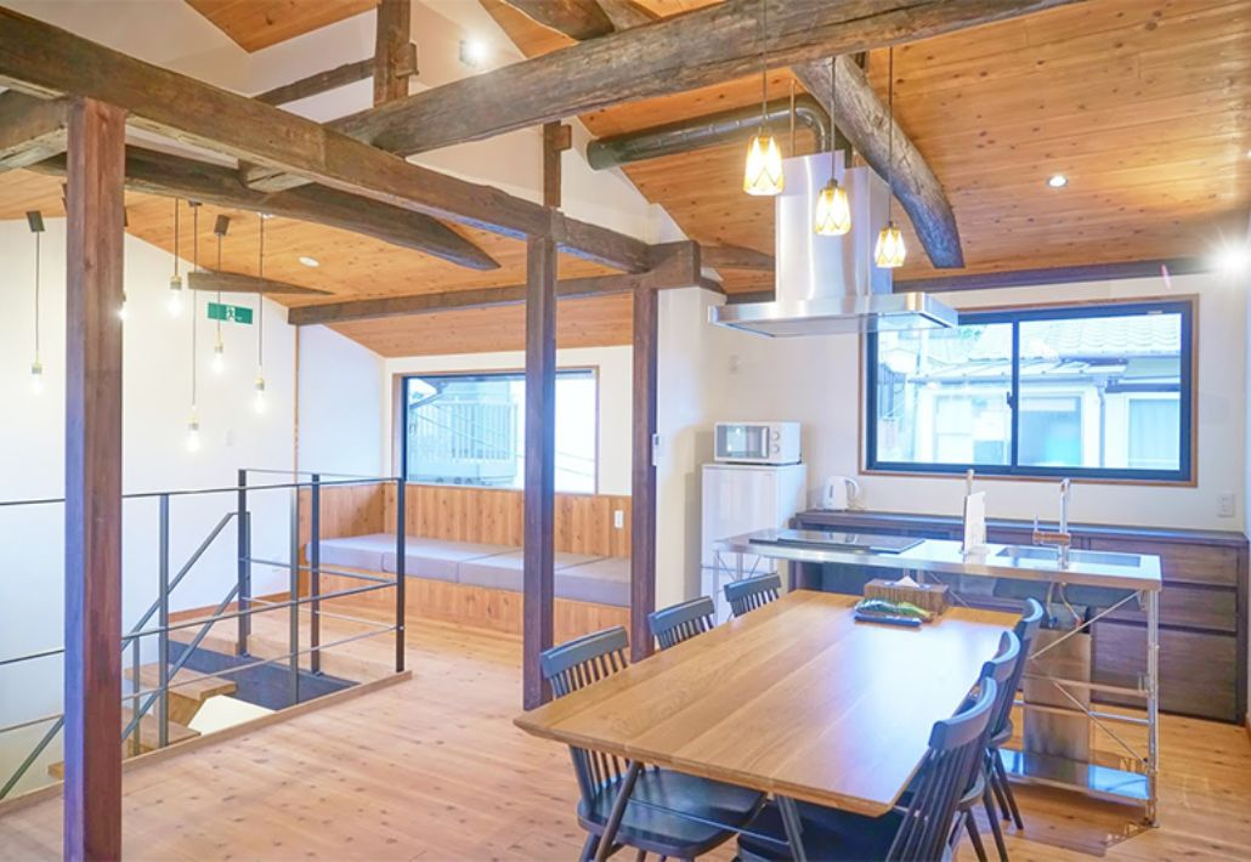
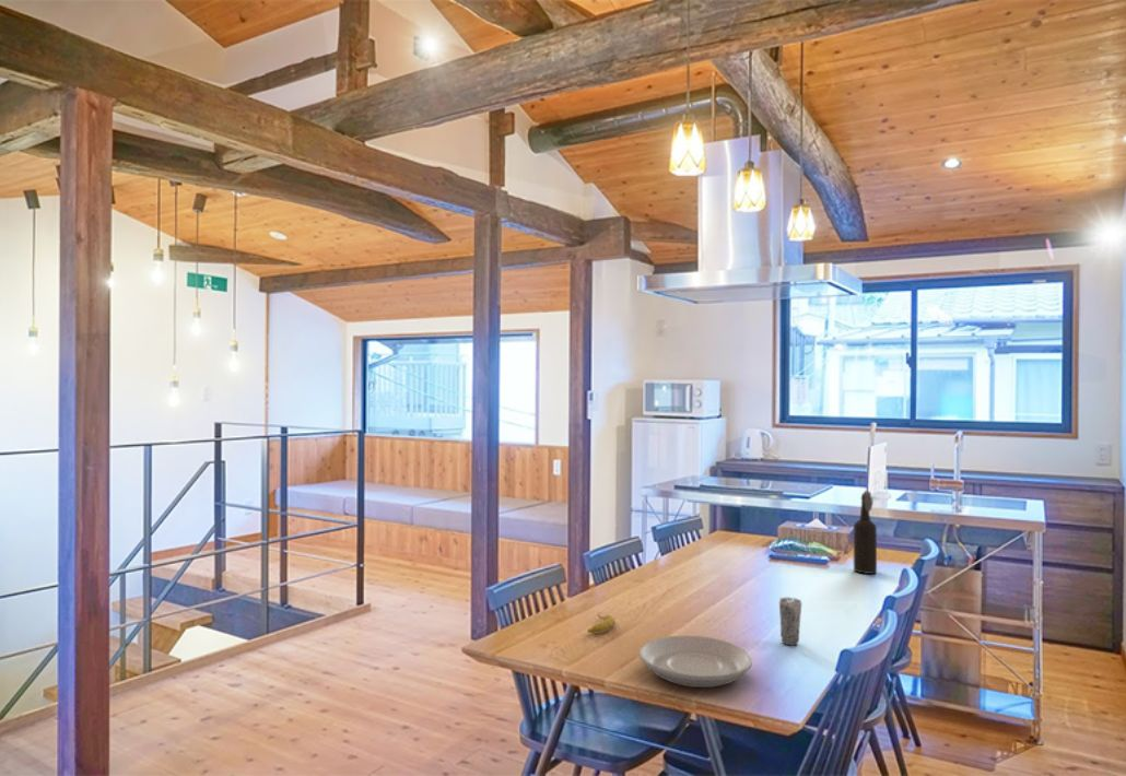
+ bottle [853,490,878,575]
+ banana [587,611,617,634]
+ plate [638,635,753,689]
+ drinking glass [778,597,802,646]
